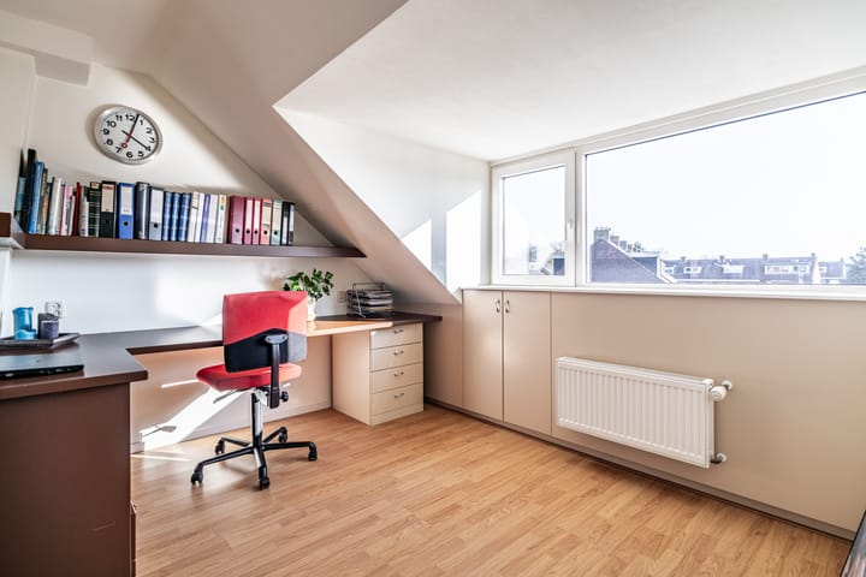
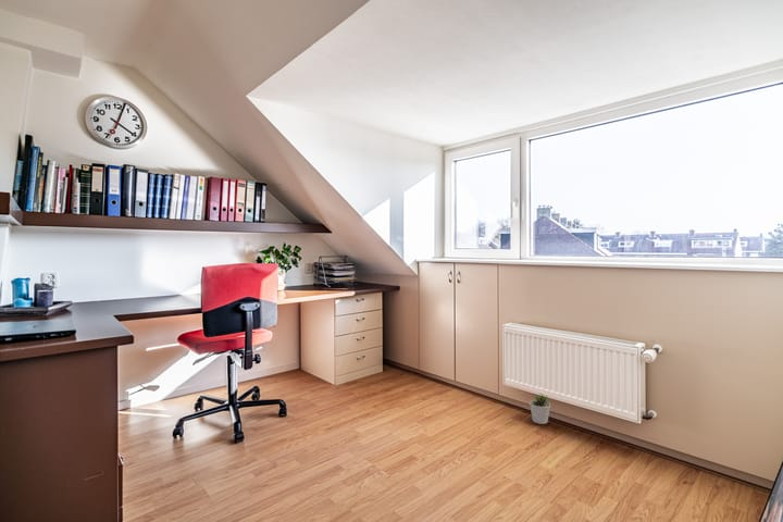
+ potted plant [529,393,551,425]
